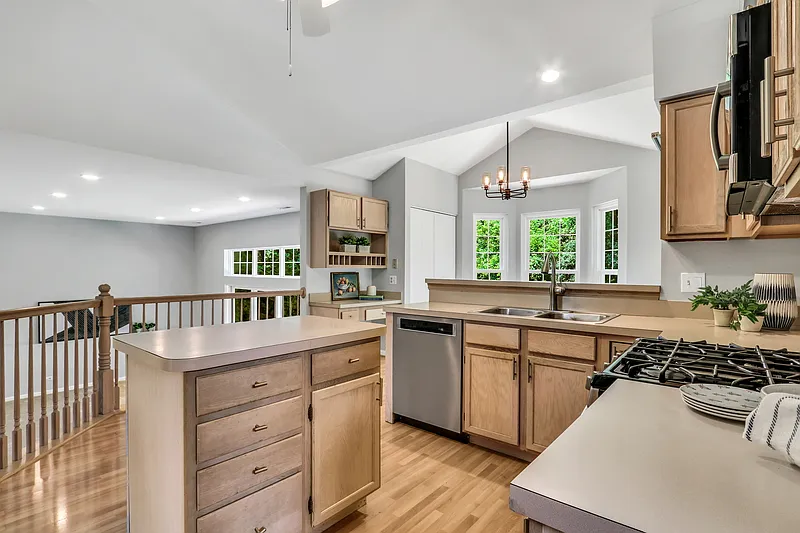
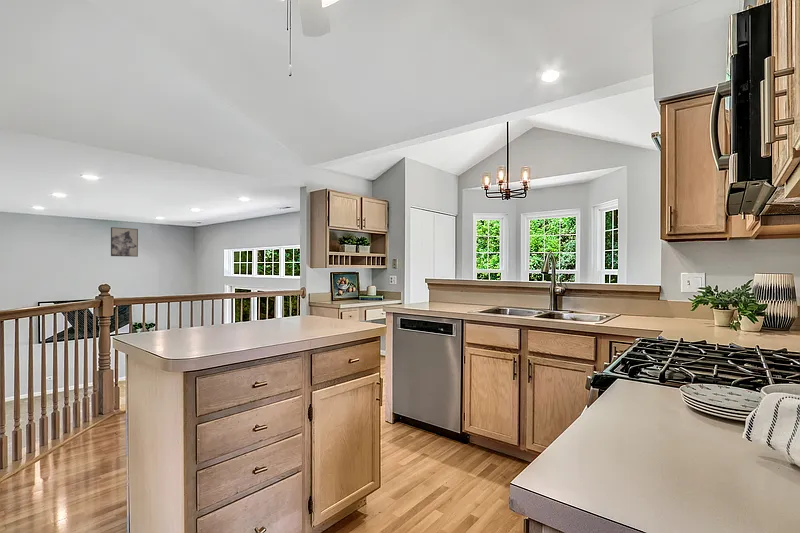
+ wall art [110,226,139,258]
